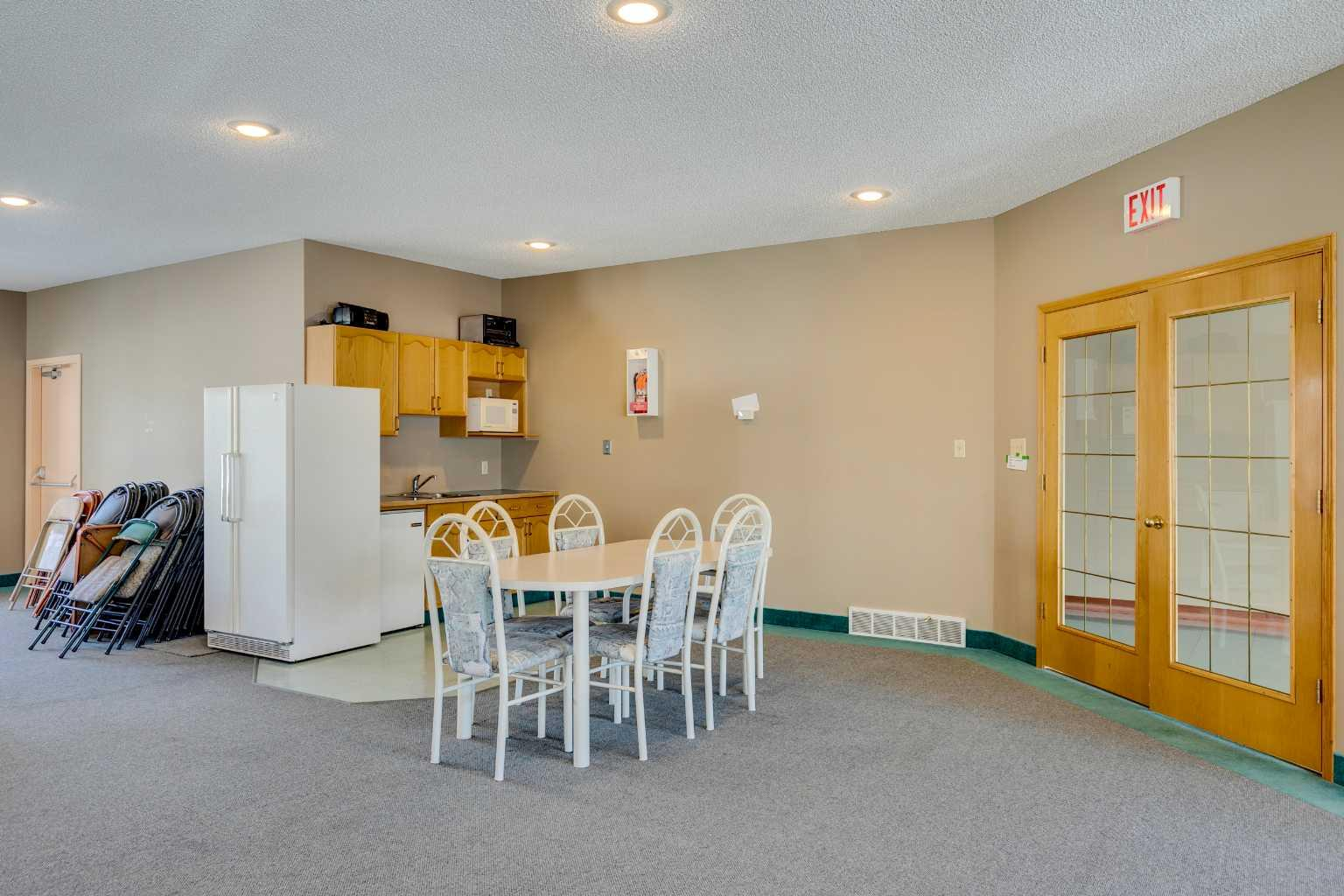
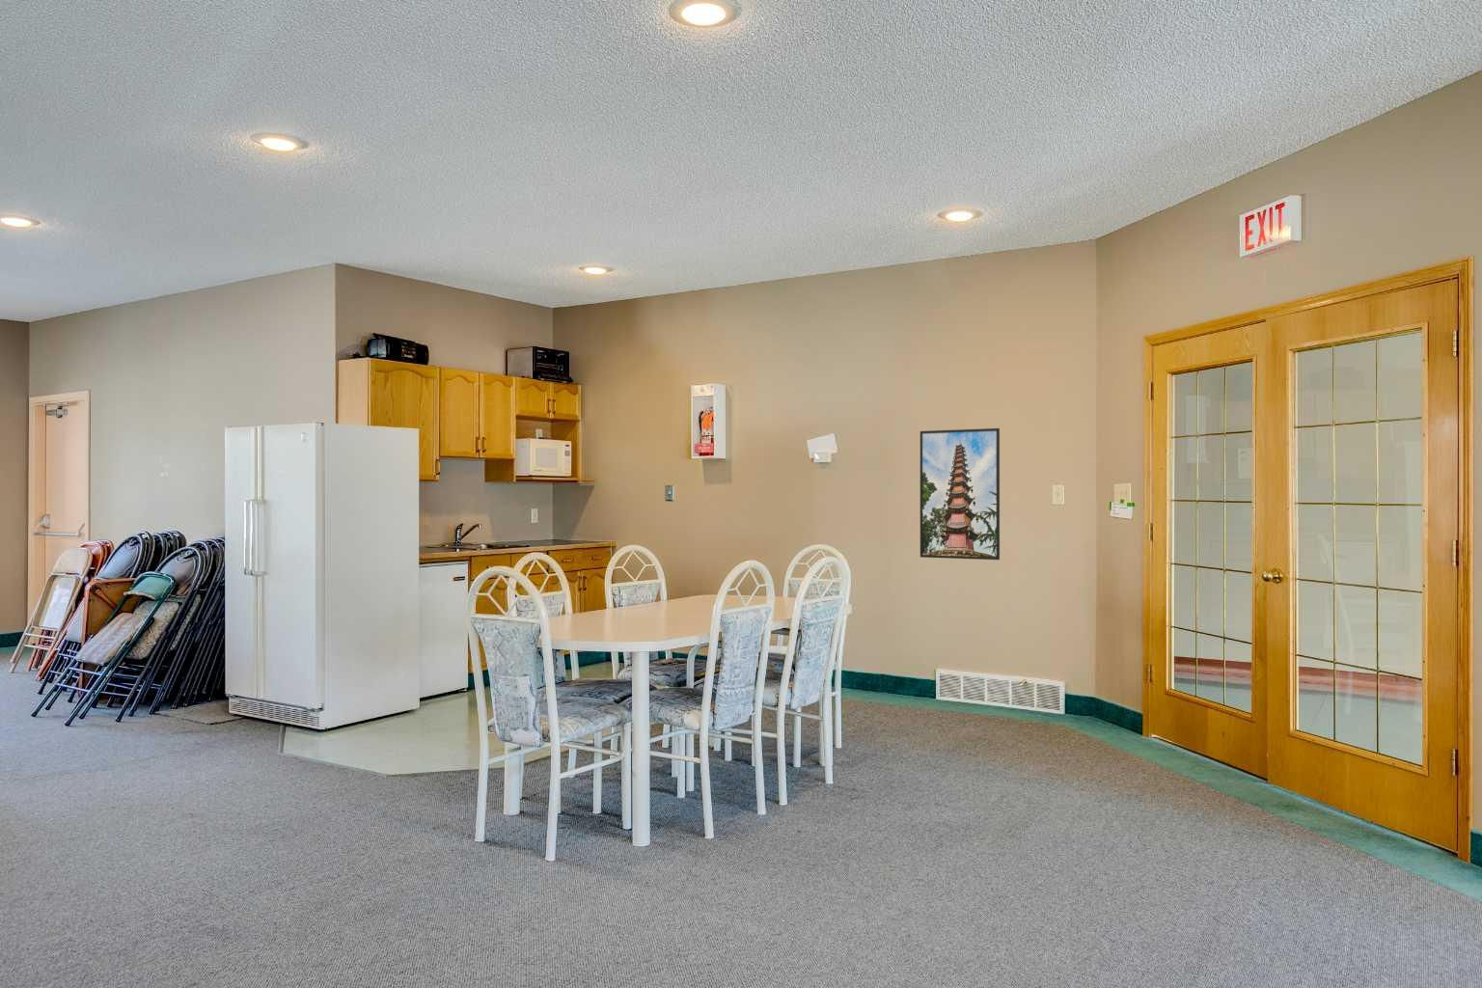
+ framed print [920,428,1000,560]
